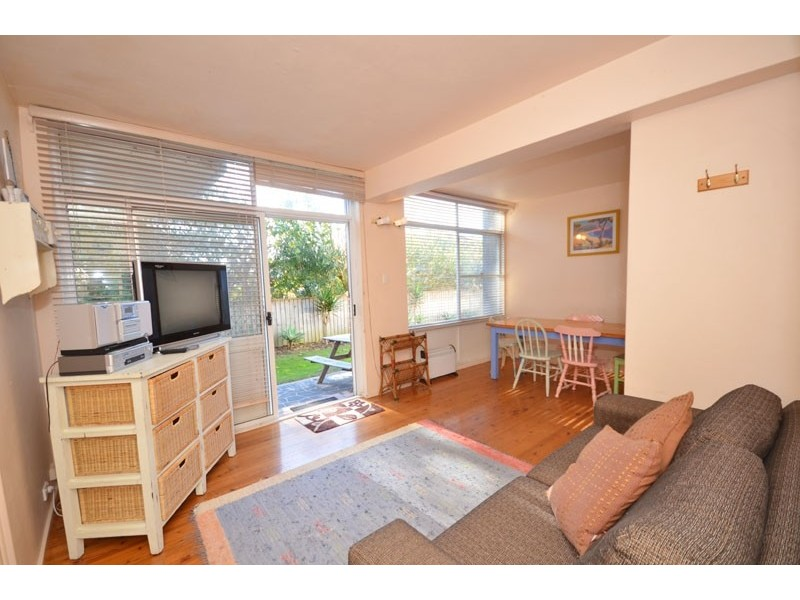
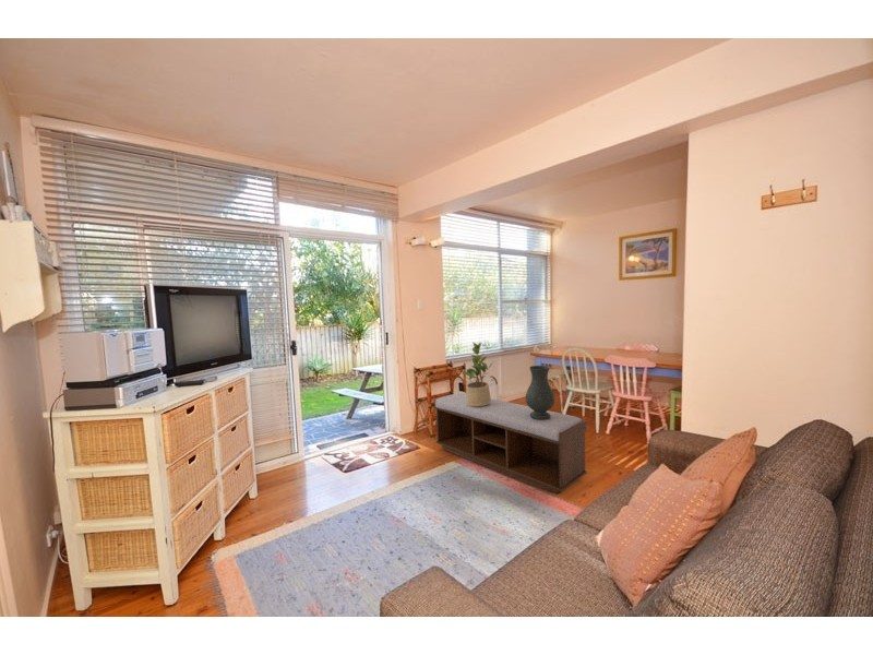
+ potted plant [461,342,494,406]
+ vase [525,365,555,420]
+ bench [433,392,588,496]
